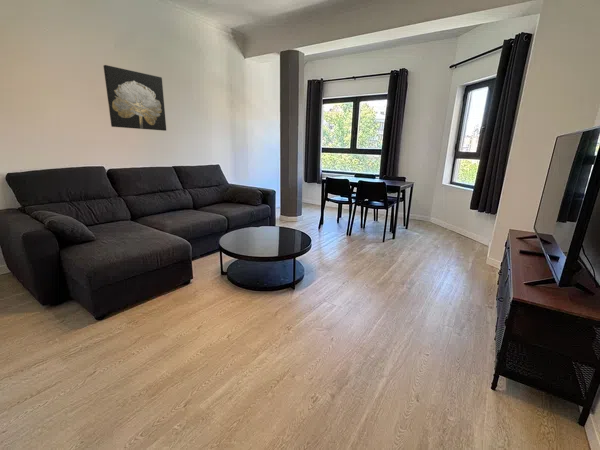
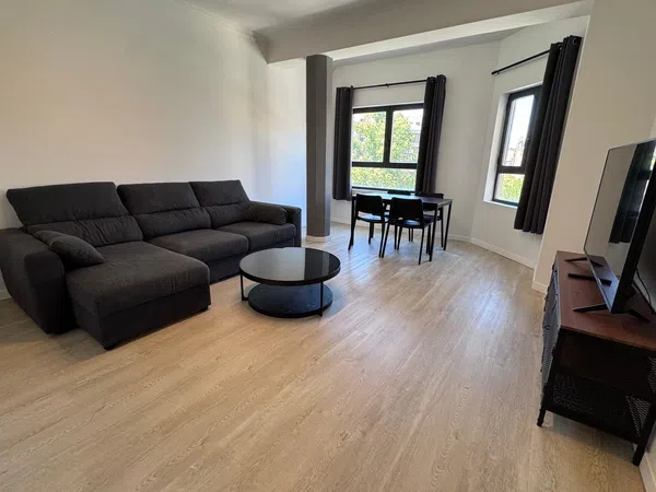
- wall art [103,64,167,132]
